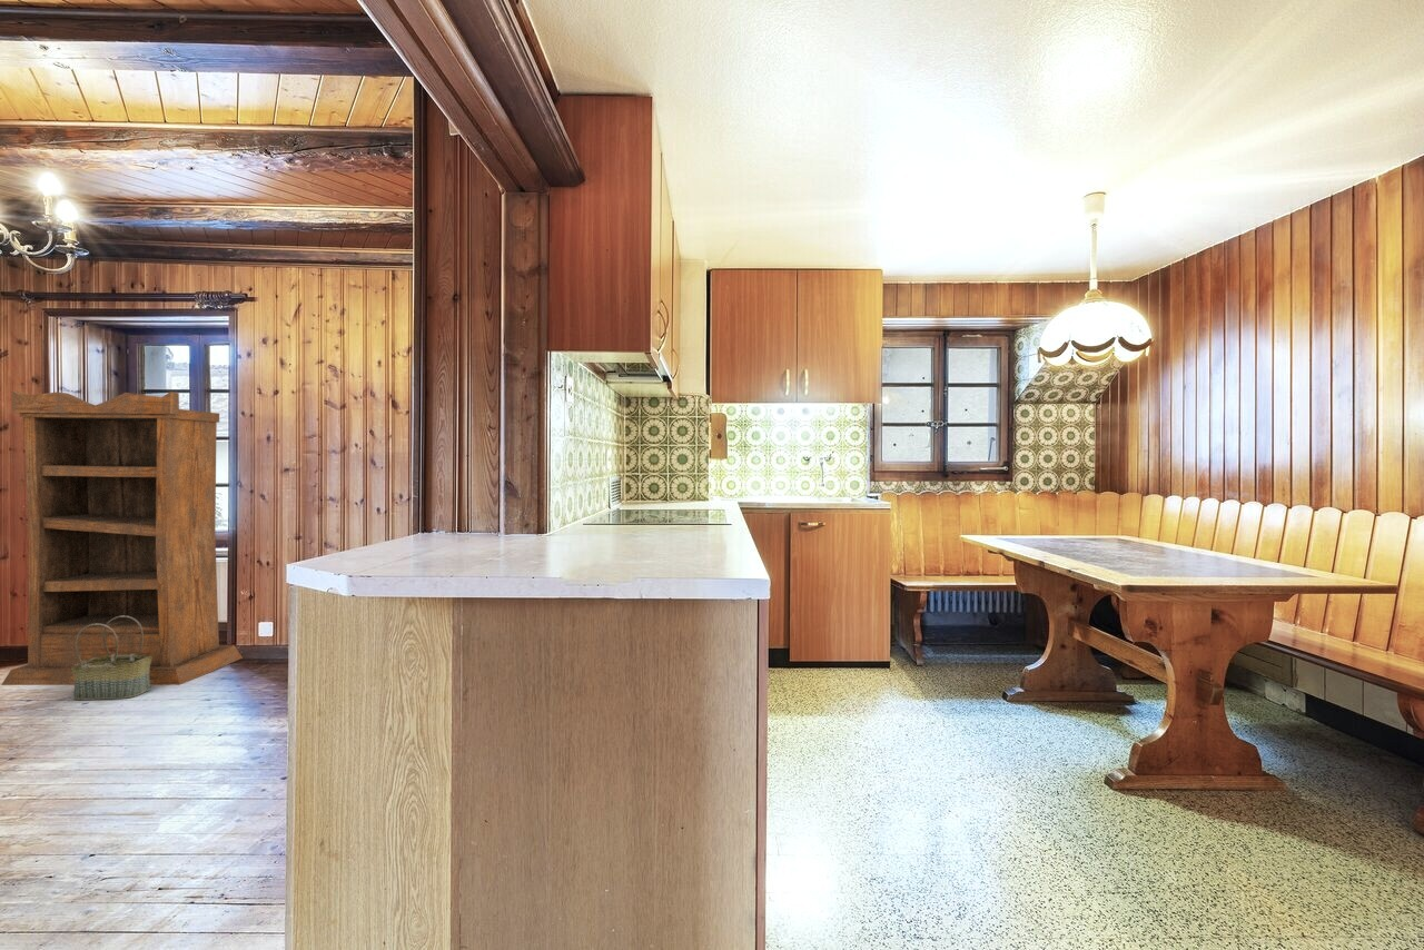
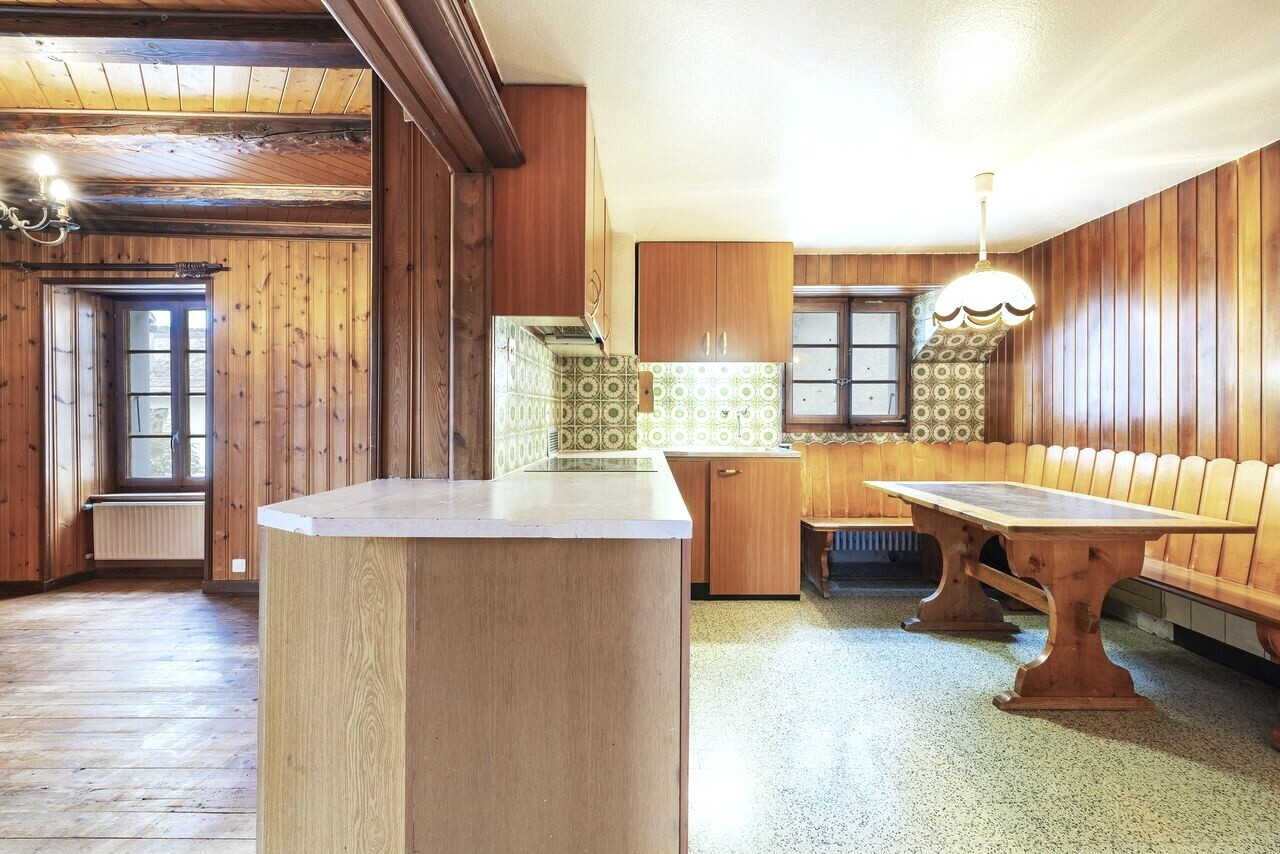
- basket [71,616,152,701]
- bookshelf [0,389,244,686]
